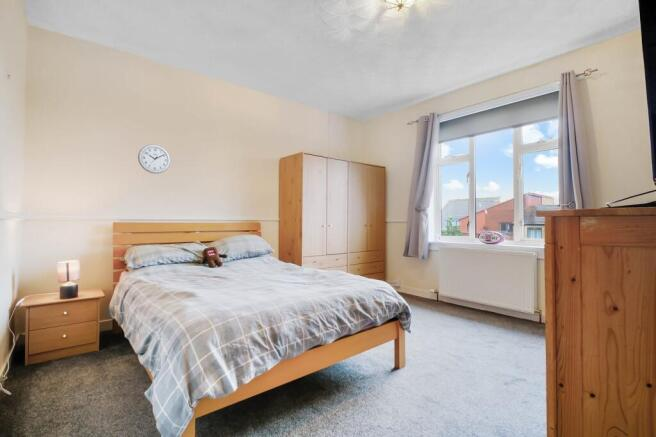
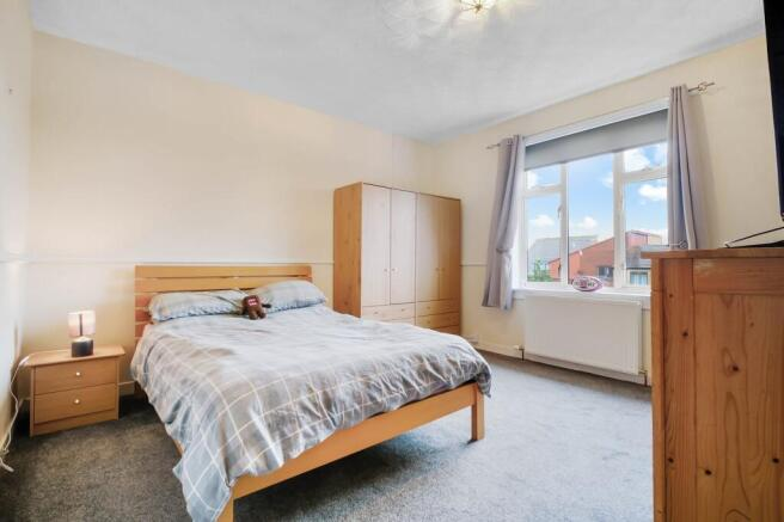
- wall clock [137,144,172,175]
